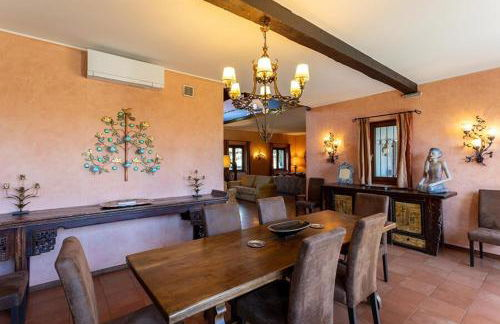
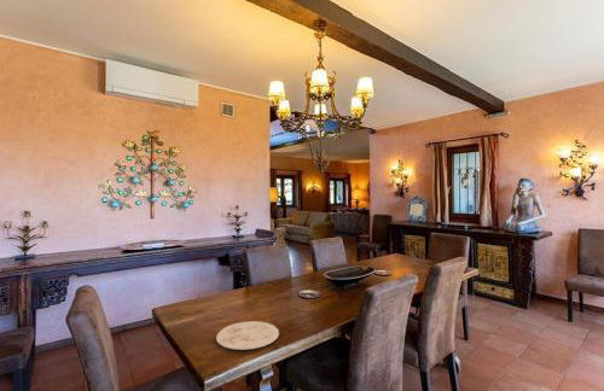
+ plate [215,320,280,351]
